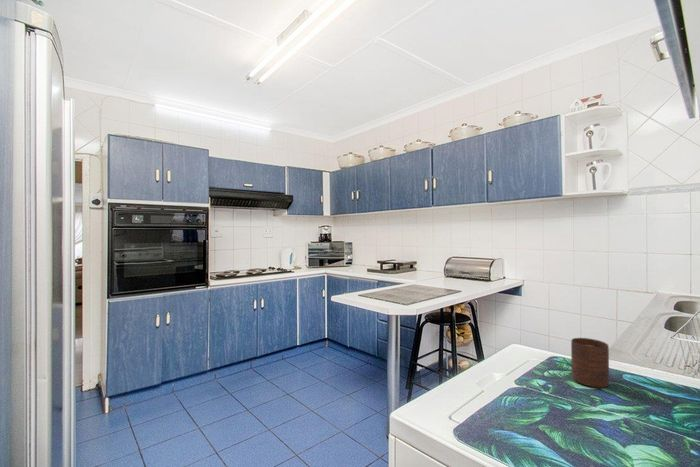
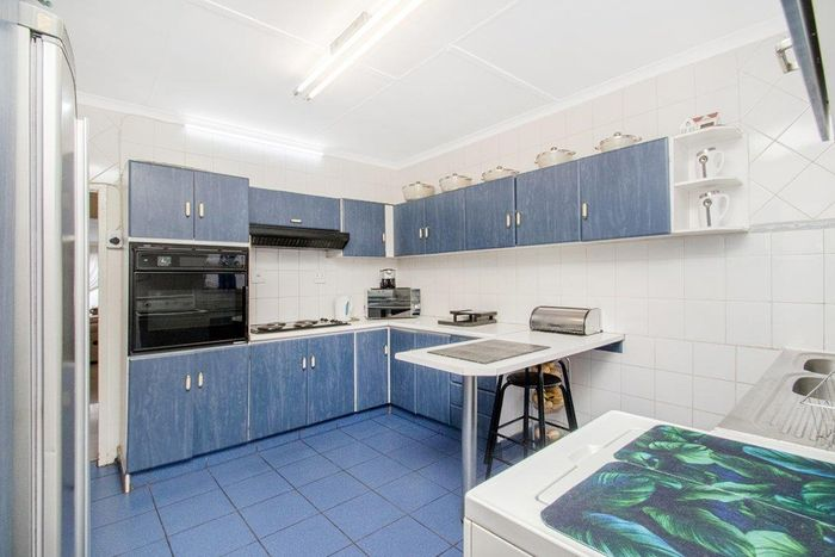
- cup [570,337,610,388]
